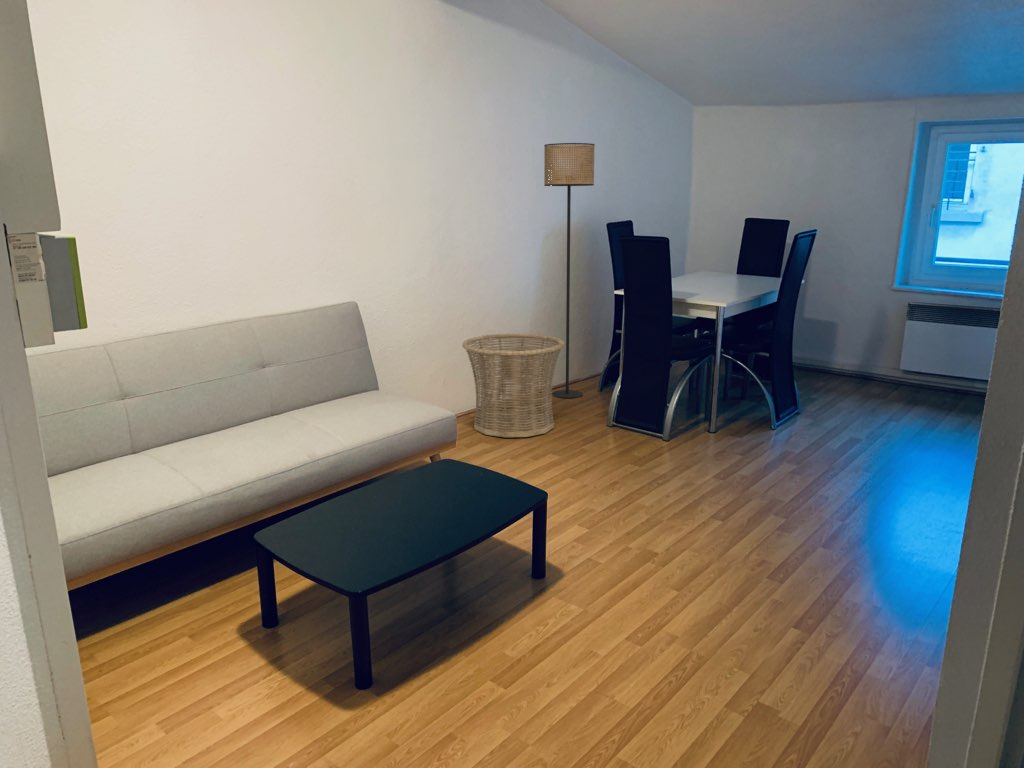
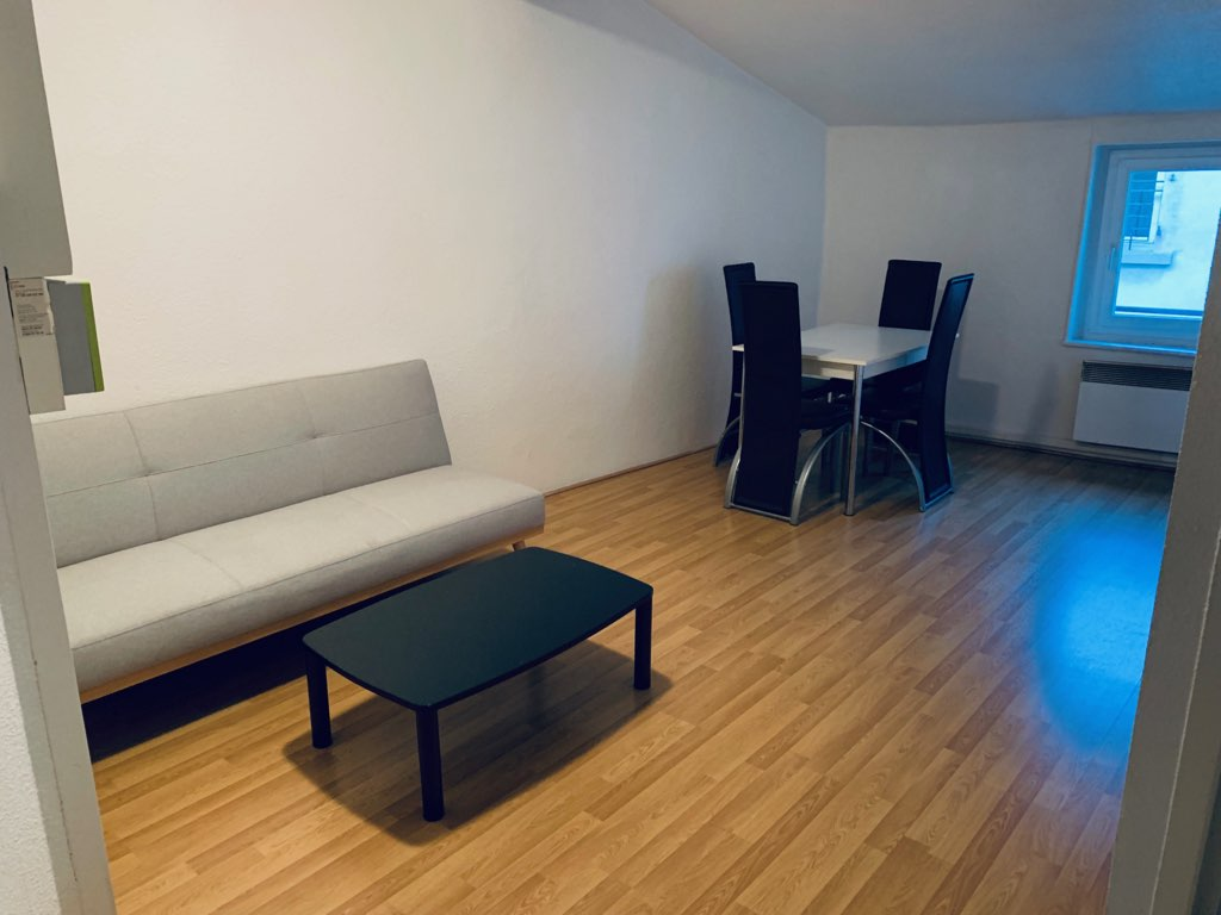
- basket [461,332,565,438]
- floor lamp [543,142,596,399]
